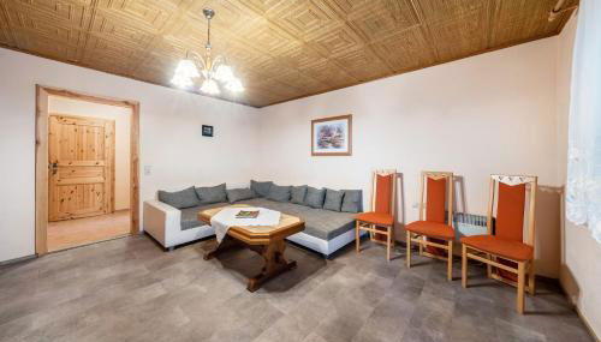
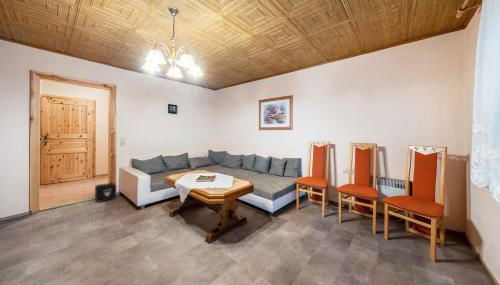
+ air purifier [94,182,117,203]
